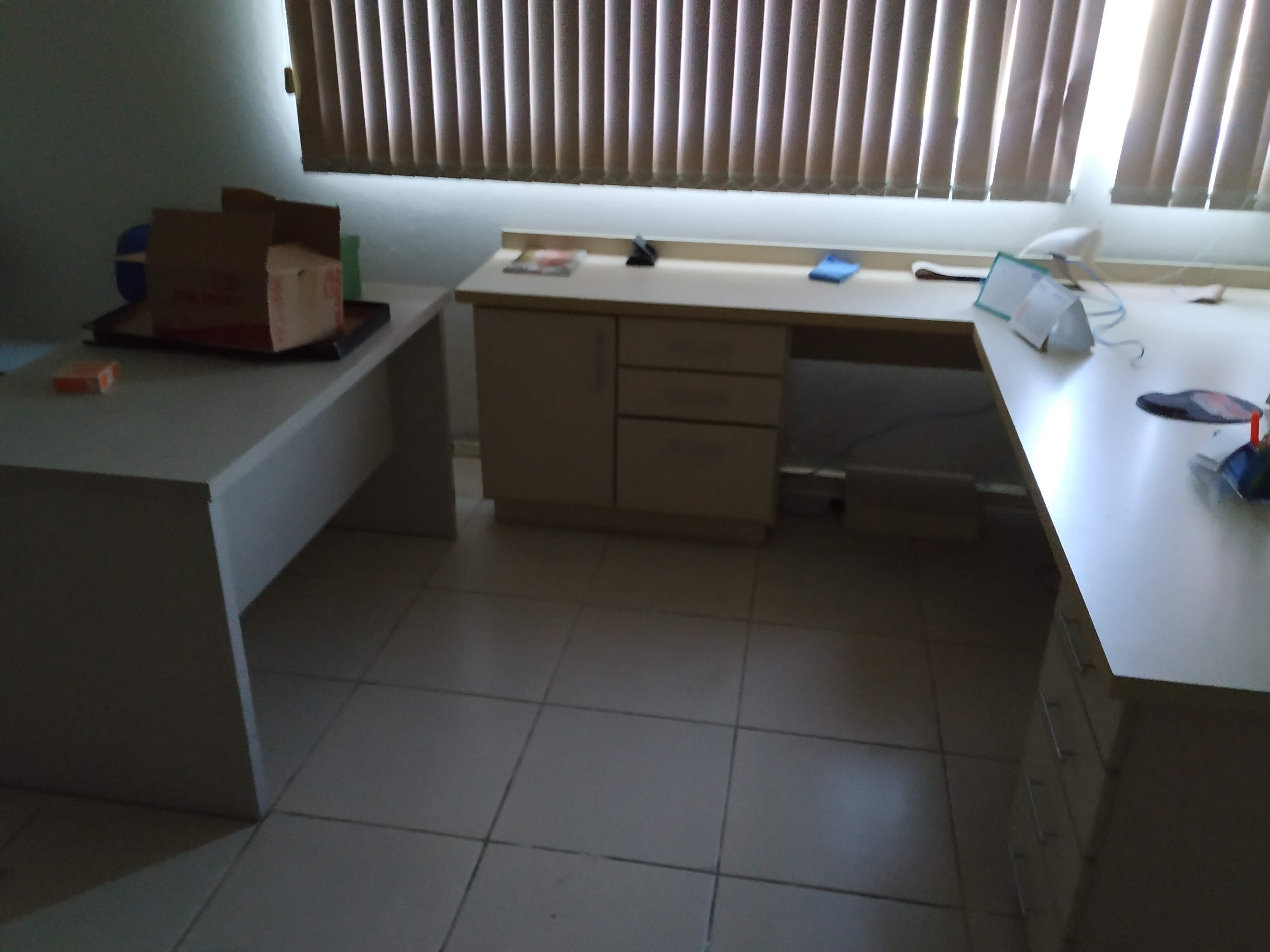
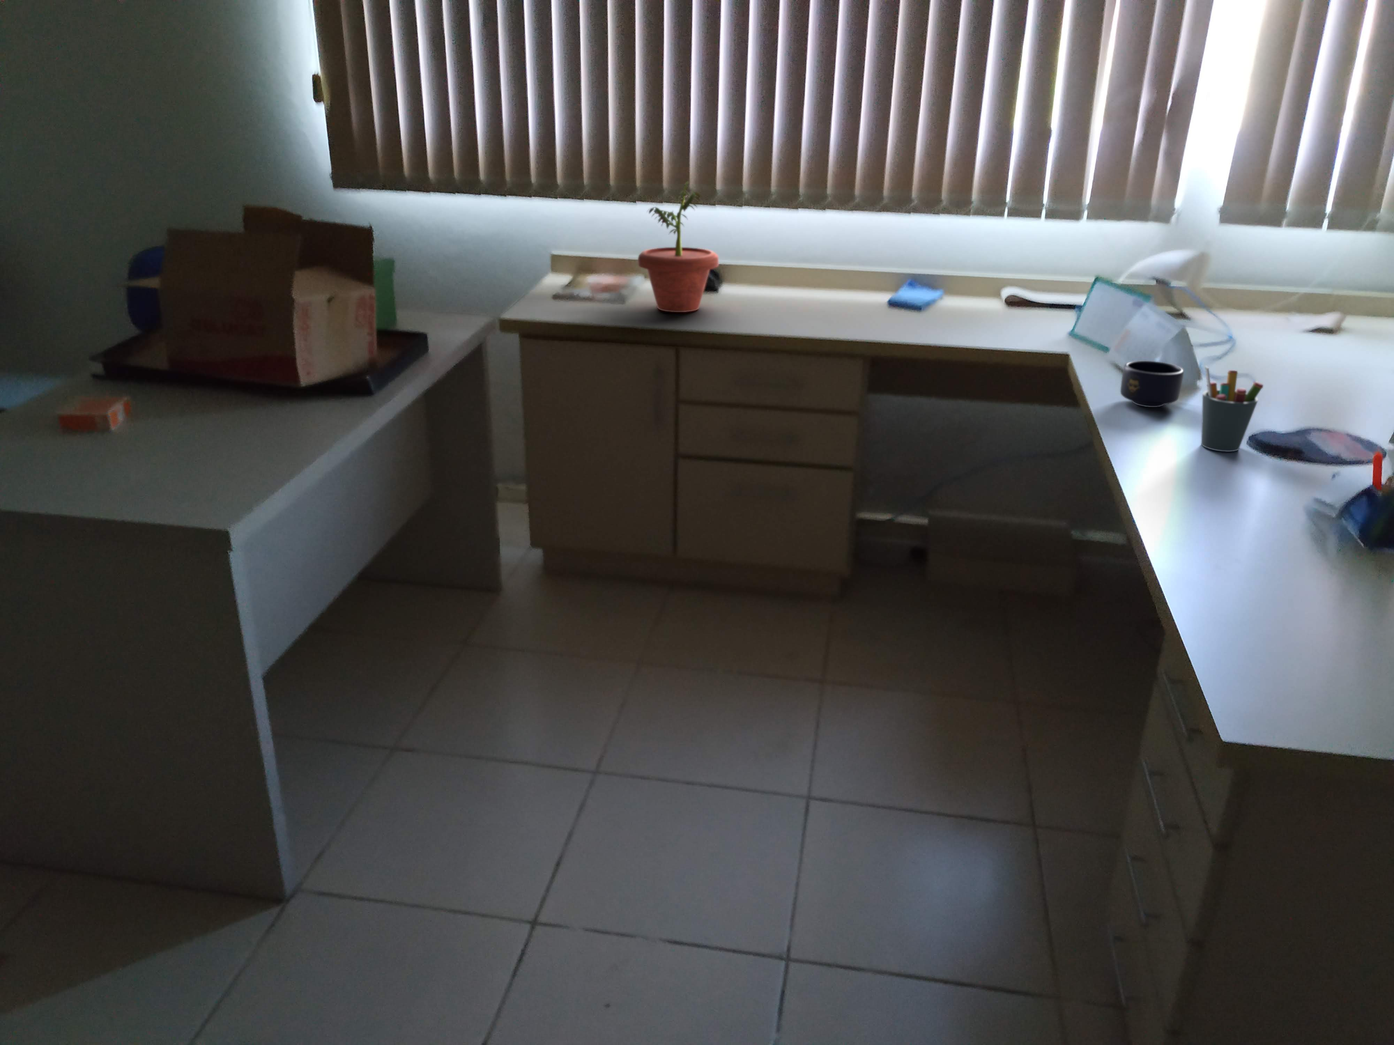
+ pen holder [1201,366,1263,452]
+ mug [1120,360,1184,407]
+ potted plant [638,177,719,313]
